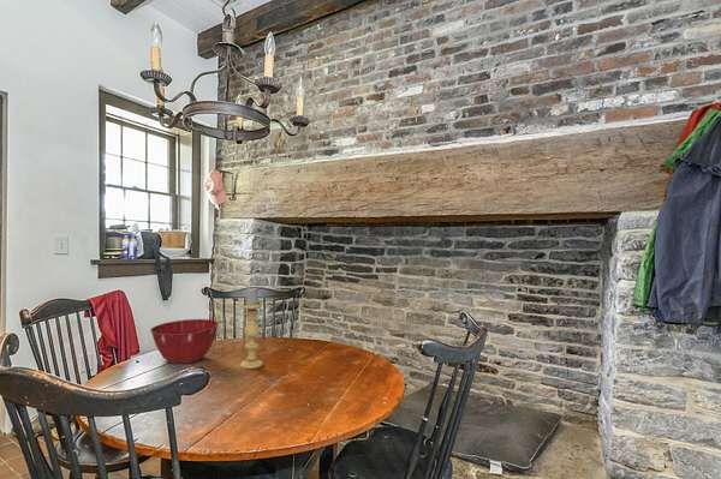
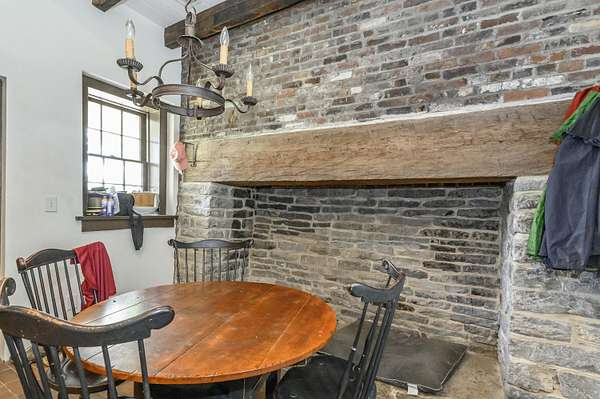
- candle holder [239,286,264,370]
- mixing bowl [149,318,220,365]
